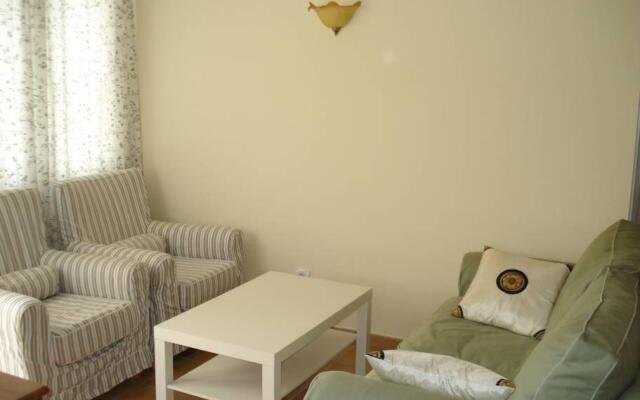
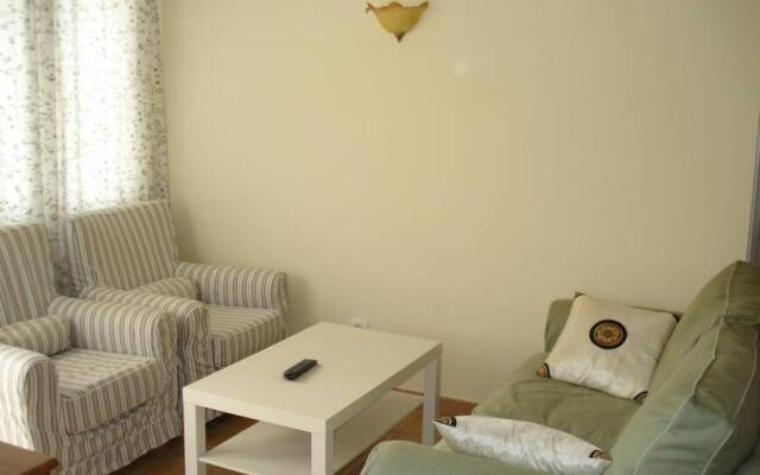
+ remote control [283,357,318,380]
